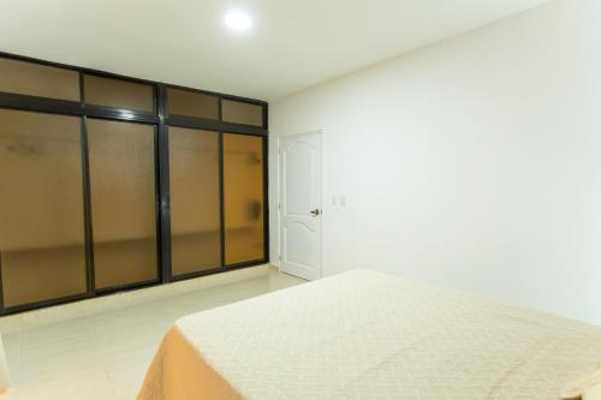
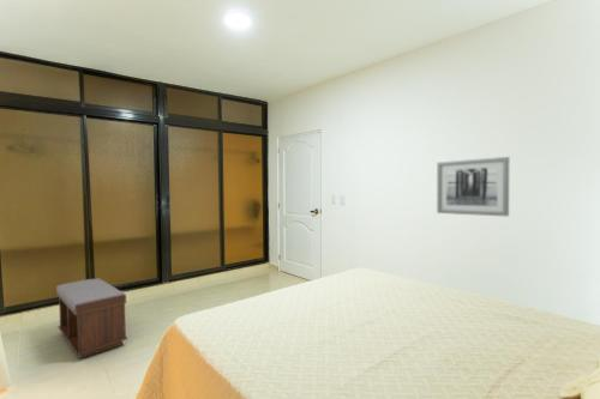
+ bench [55,277,128,359]
+ wall art [436,156,510,218]
